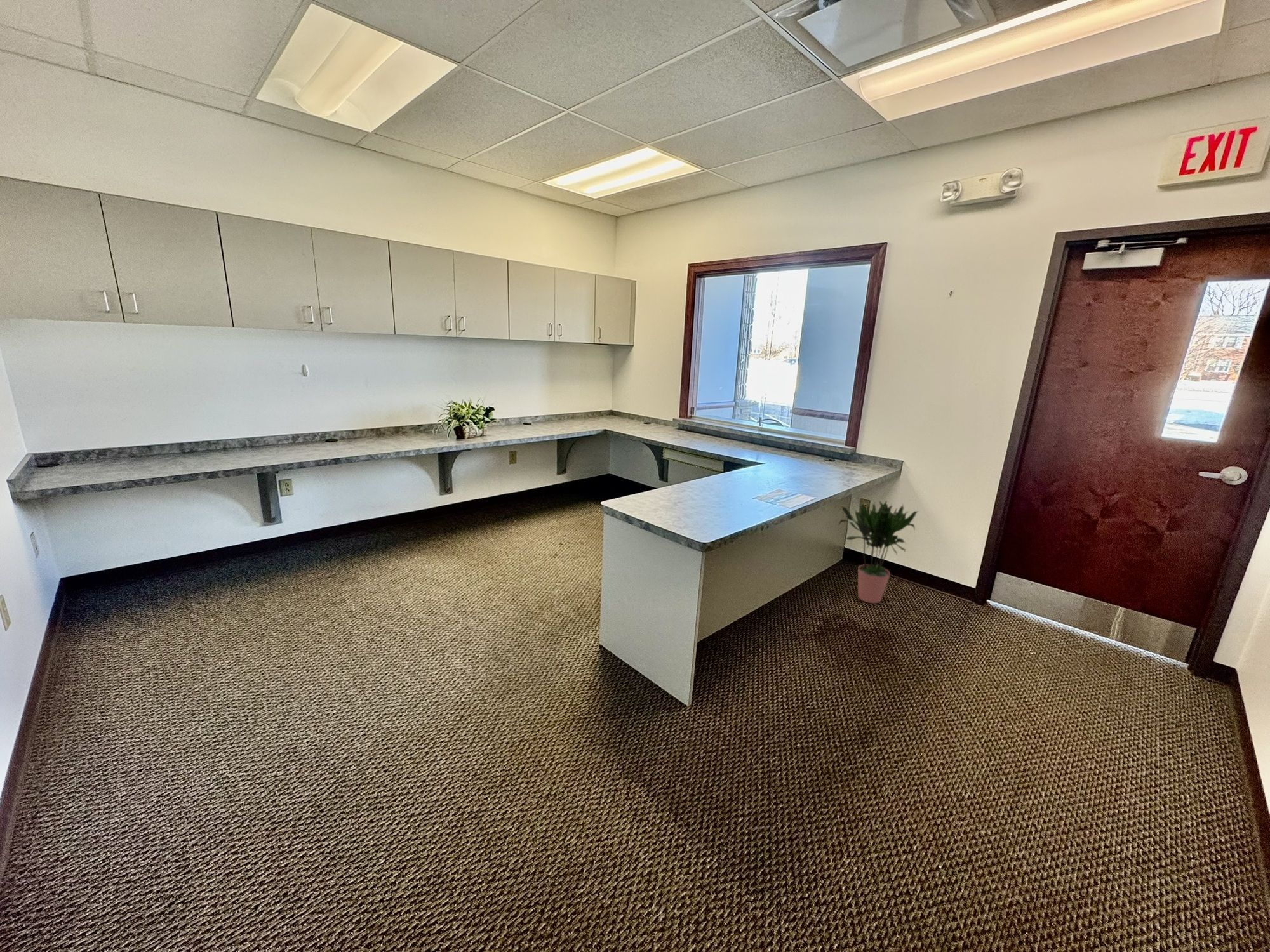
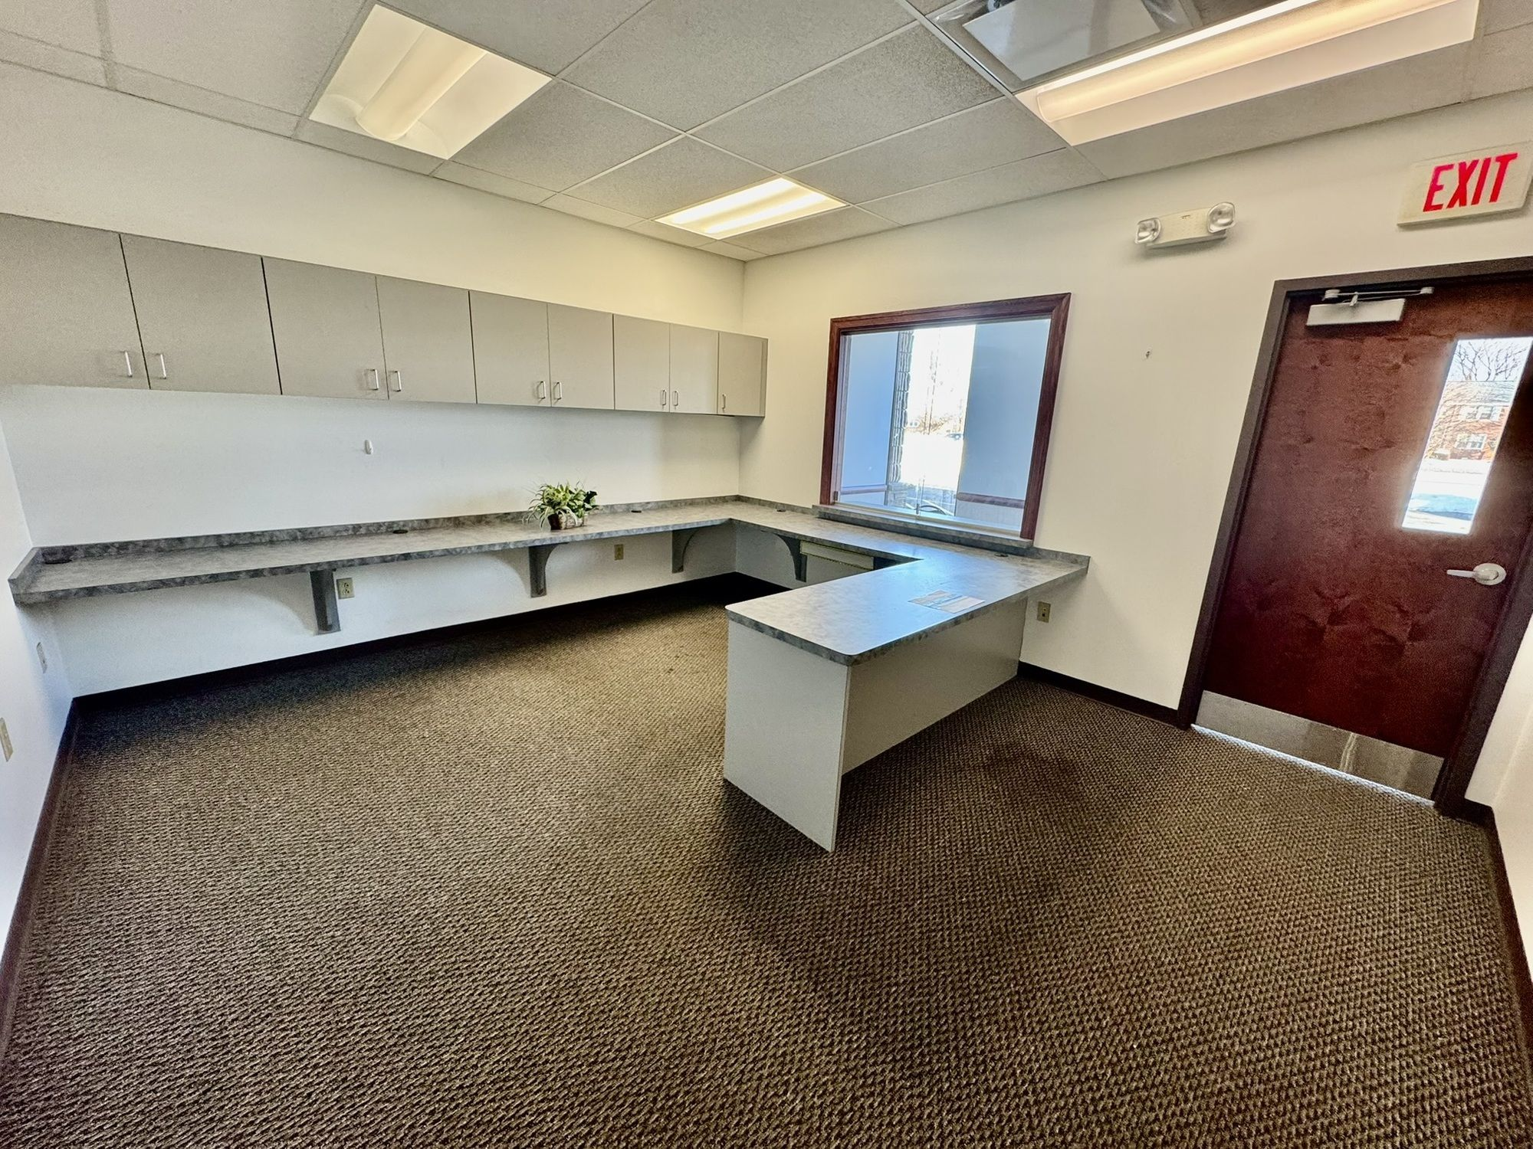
- potted plant [838,500,918,604]
